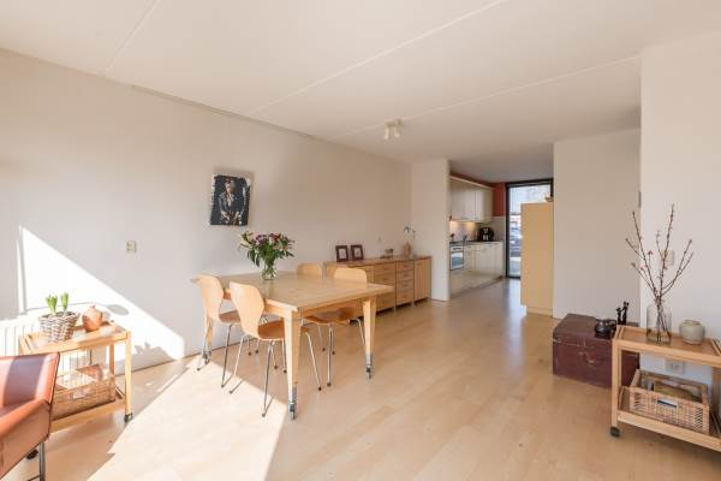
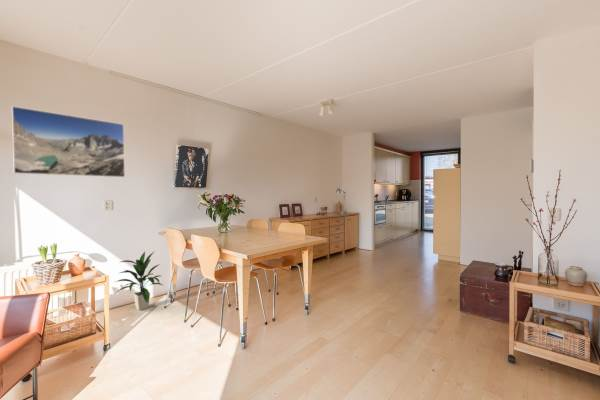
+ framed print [11,105,126,178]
+ indoor plant [115,250,163,311]
